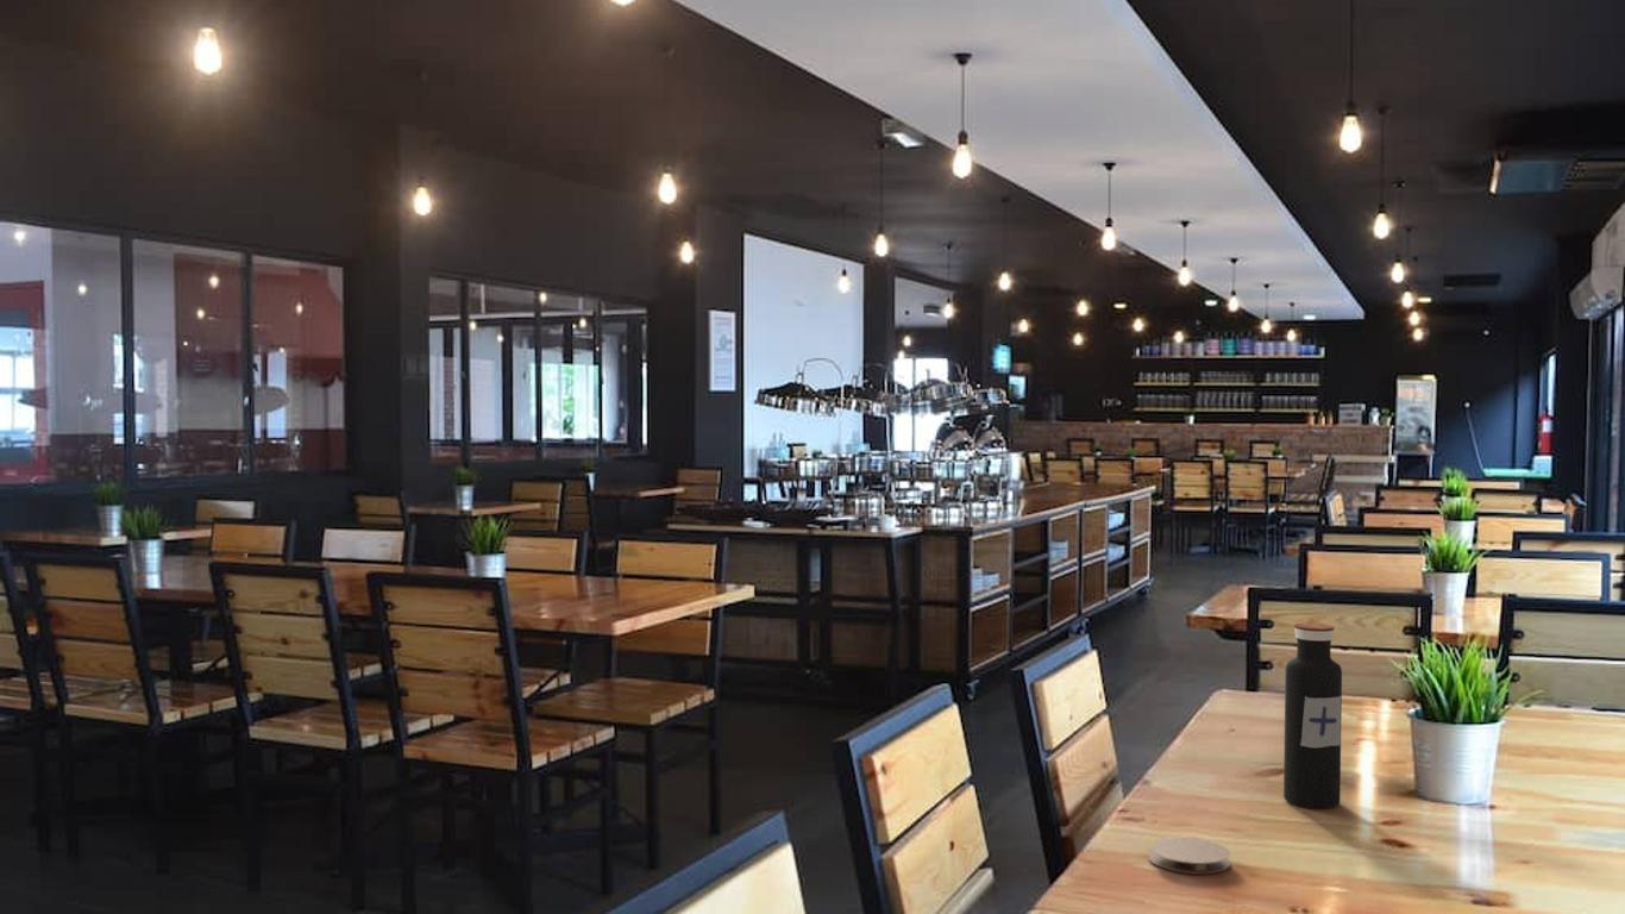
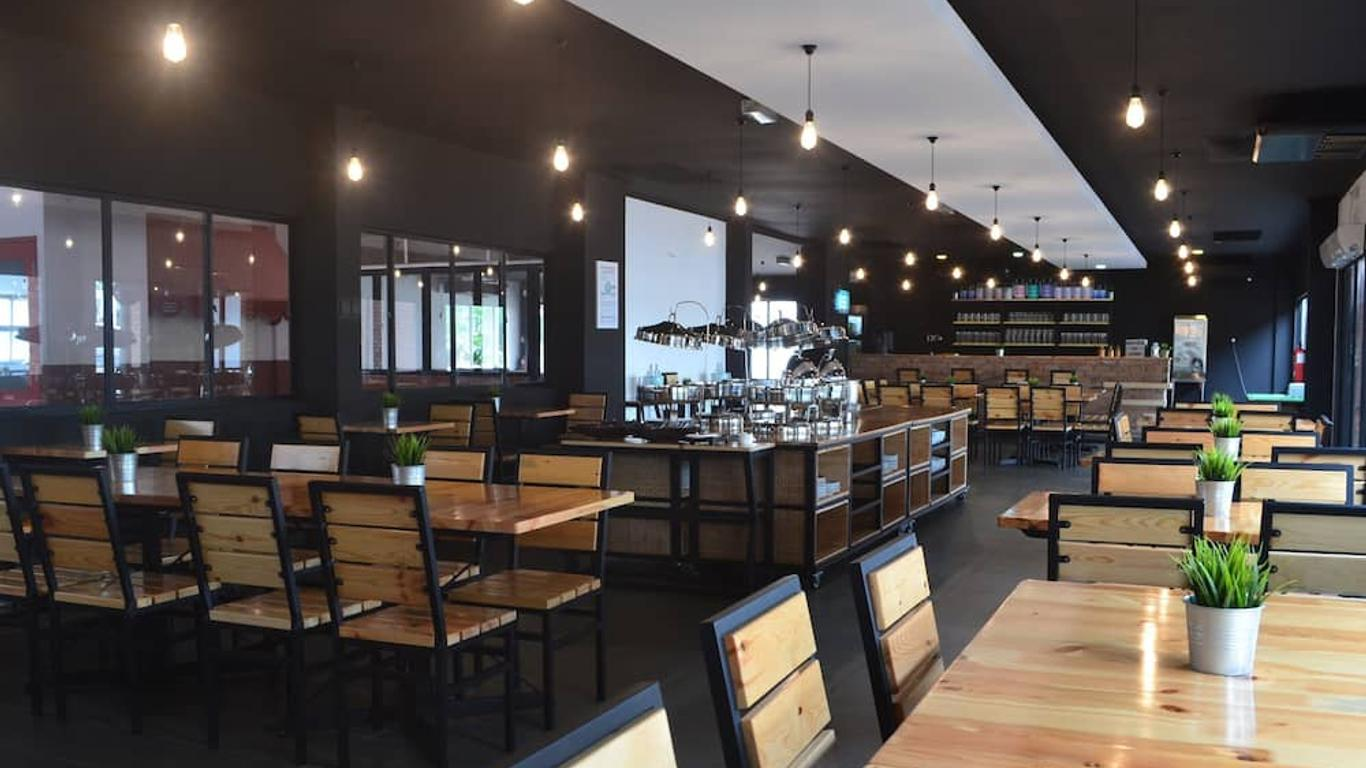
- water bottle [1282,621,1343,809]
- coaster [1148,835,1231,875]
